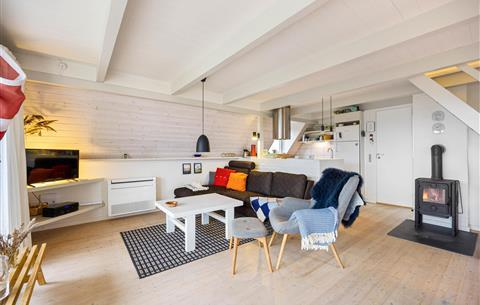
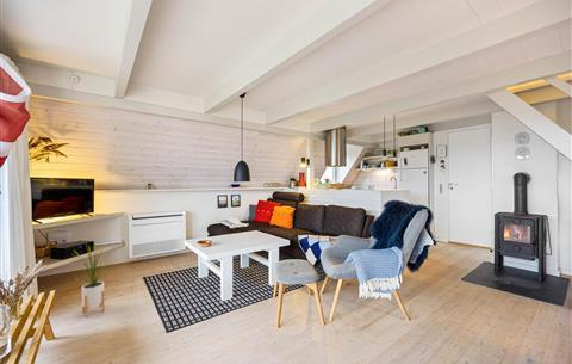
+ house plant [73,240,117,319]
